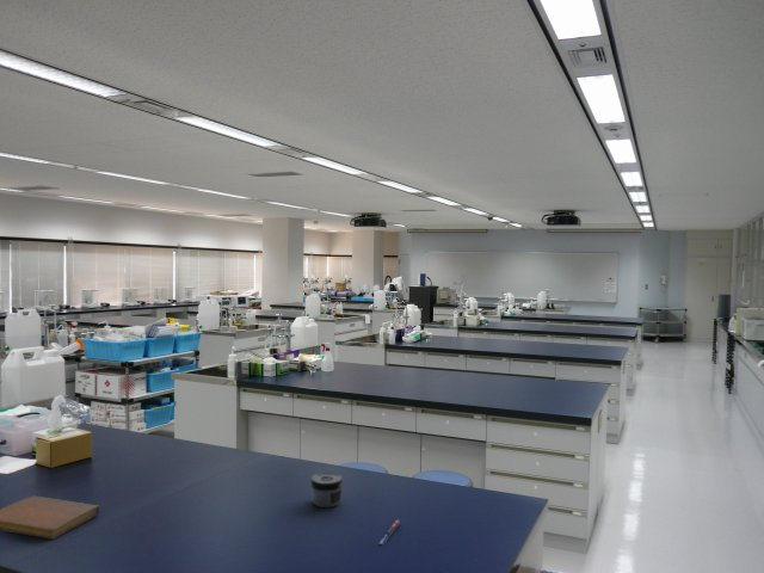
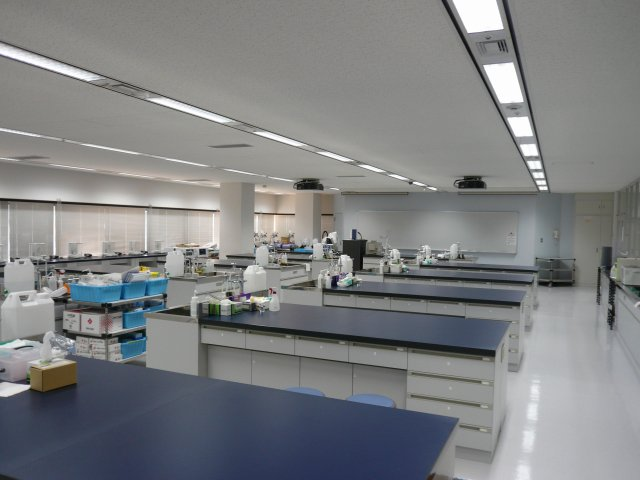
- notebook [0,495,101,540]
- jar [309,472,344,509]
- pen [380,518,401,546]
